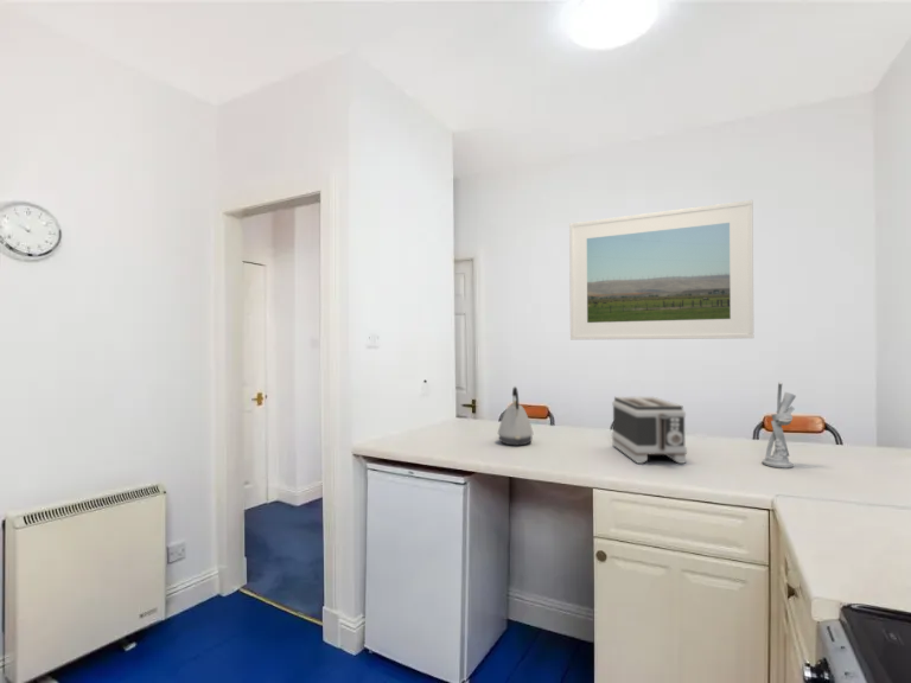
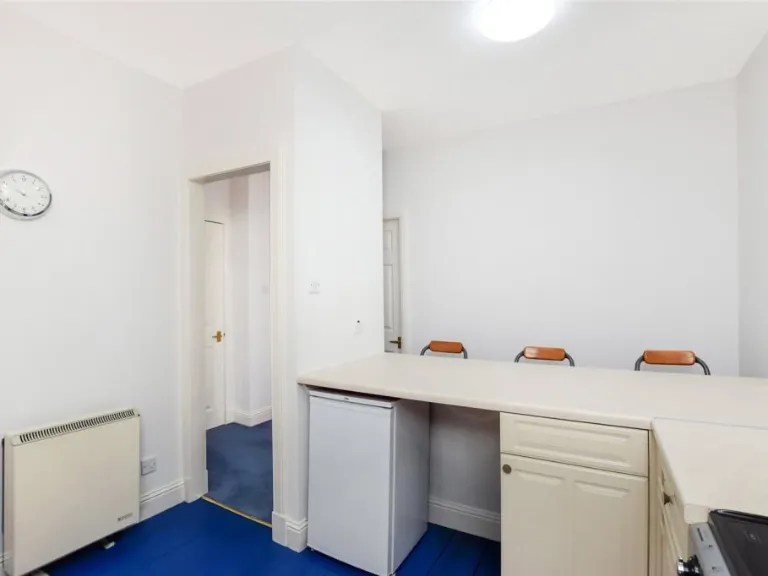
- kettle [497,385,534,447]
- utensil holder [760,381,797,470]
- toaster [611,396,688,465]
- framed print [568,199,754,342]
